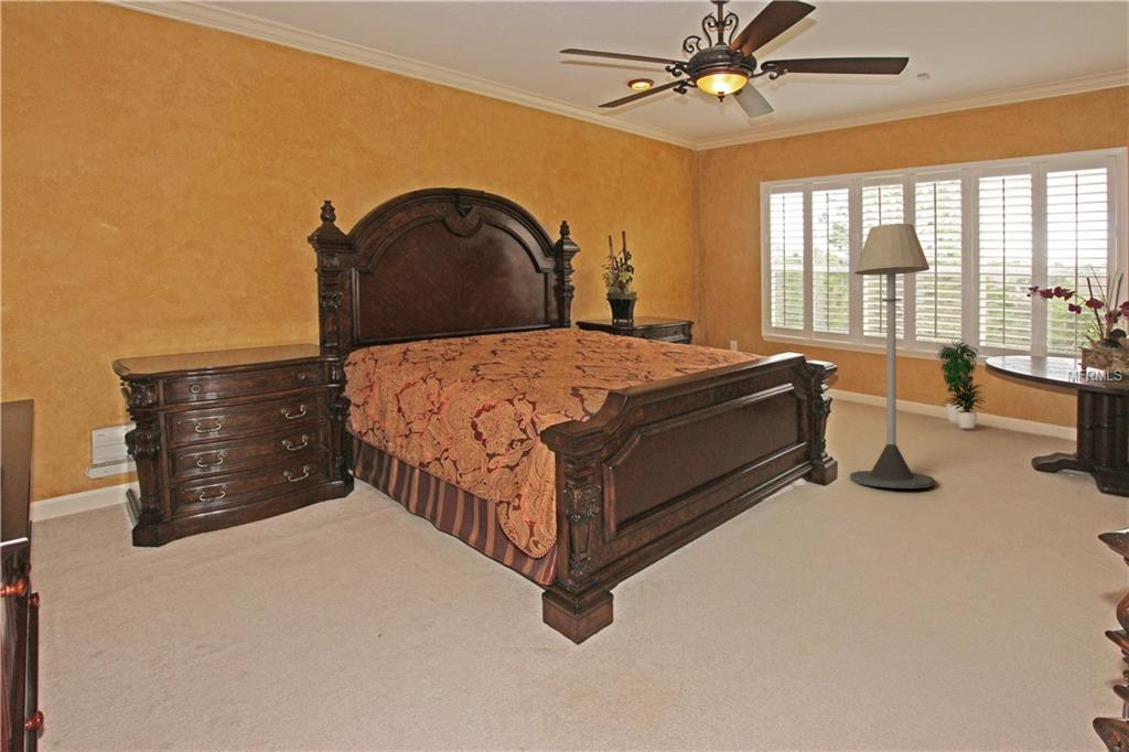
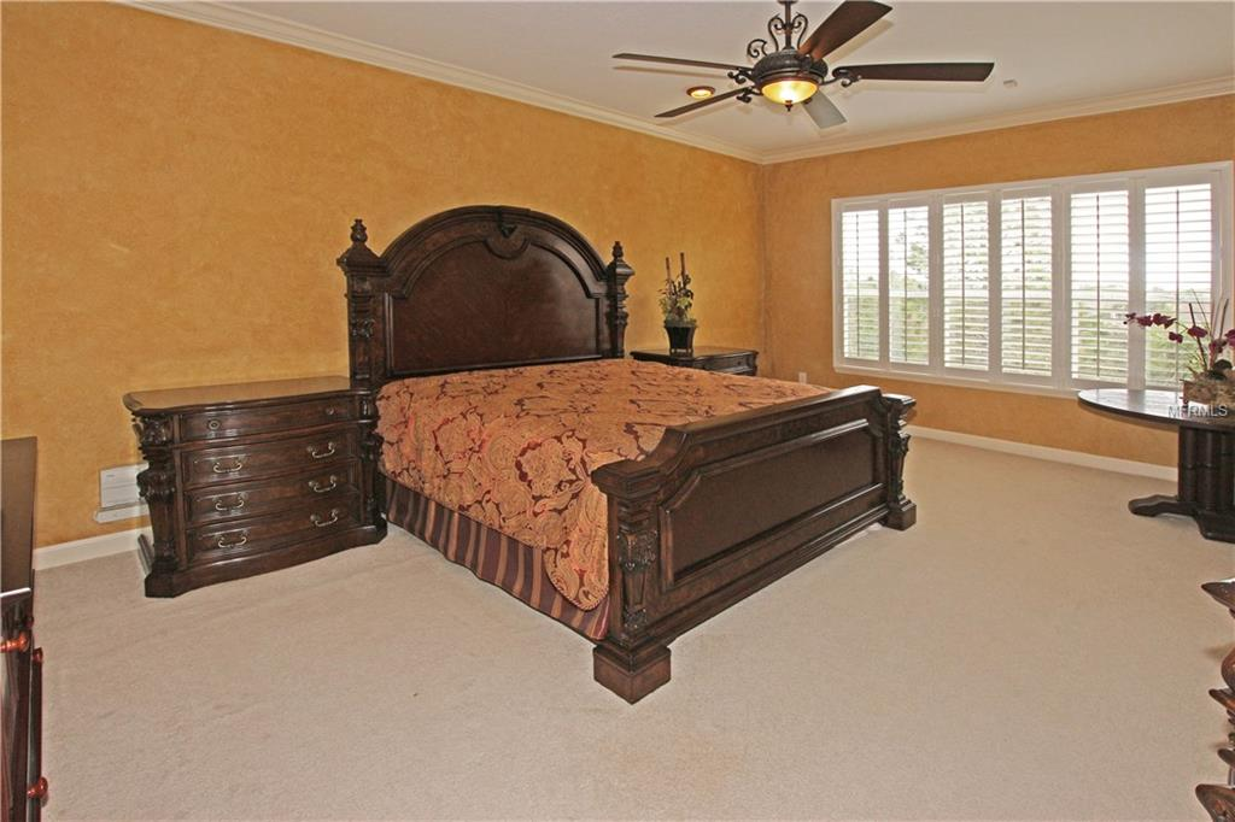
- floor lamp [849,223,936,490]
- potted plant [936,336,987,429]
